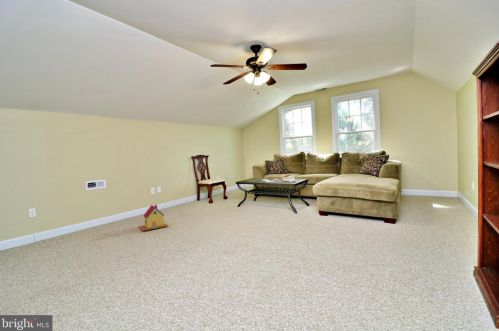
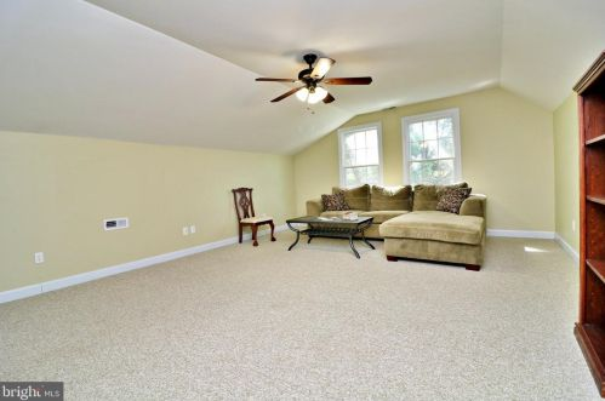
- toy house [138,204,169,231]
